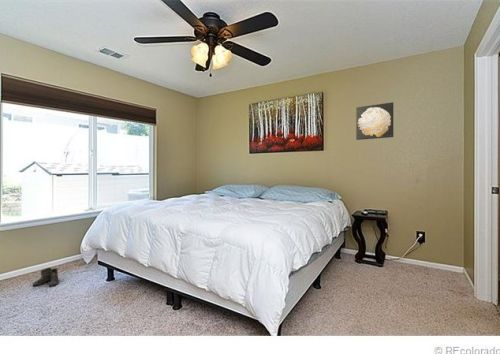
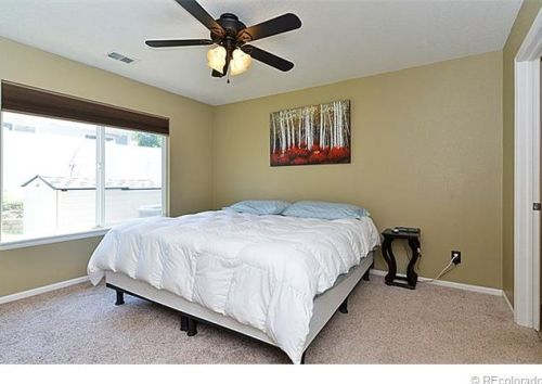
- wall art [355,101,394,141]
- boots [32,267,64,288]
